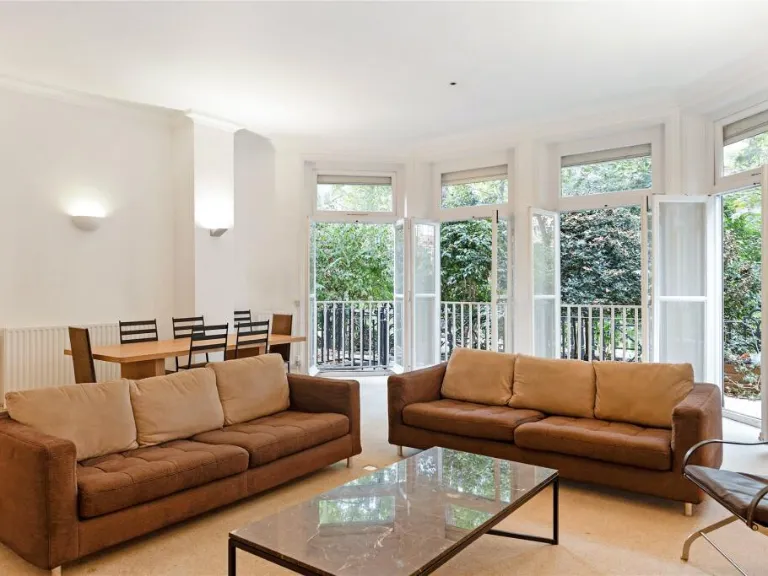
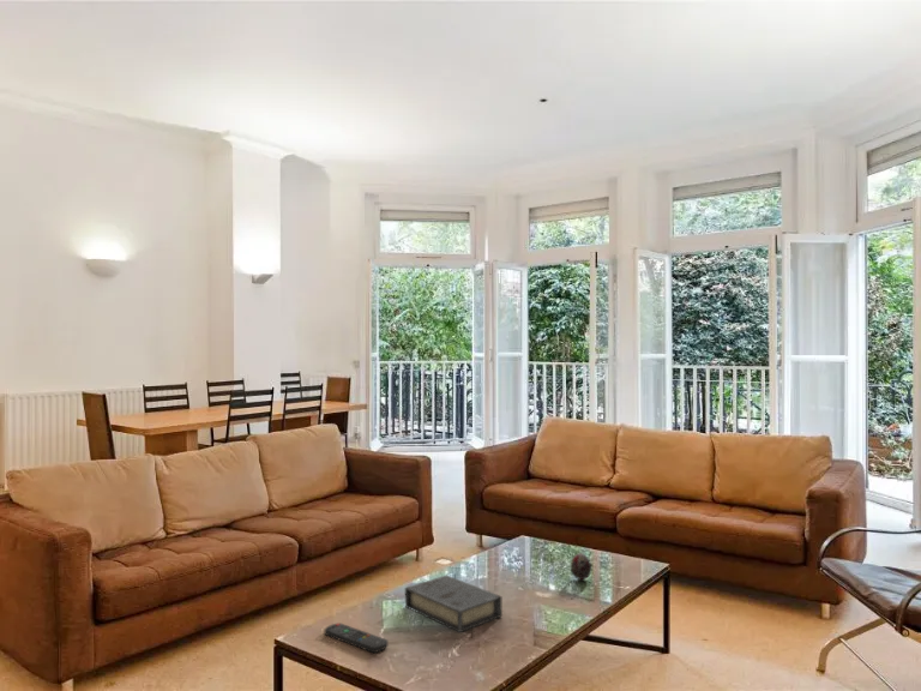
+ decorative egg [570,552,592,581]
+ remote control [324,621,389,654]
+ book [404,573,504,633]
